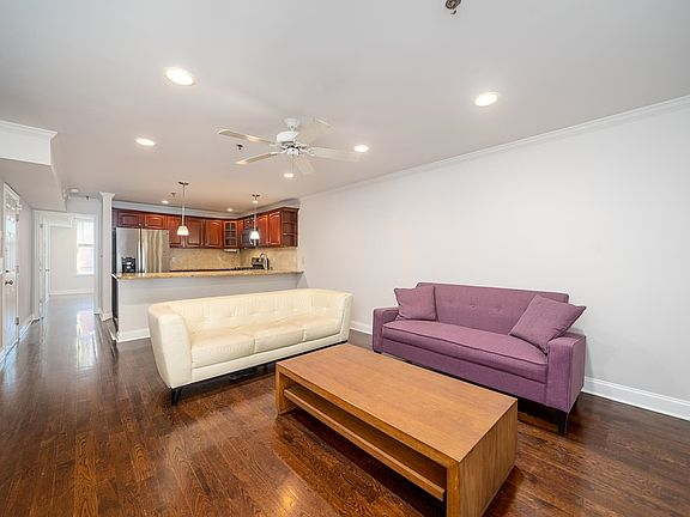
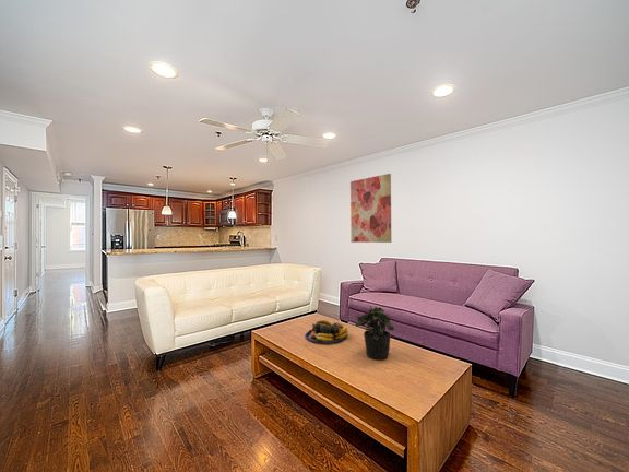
+ wall art [349,173,392,244]
+ fruit bowl [305,319,349,344]
+ potted plant [355,305,395,361]
